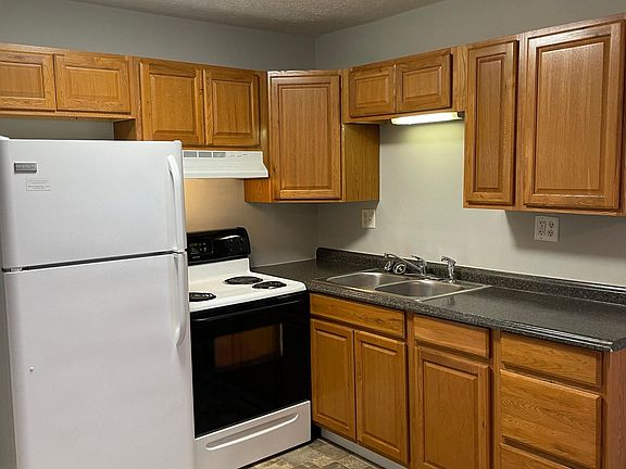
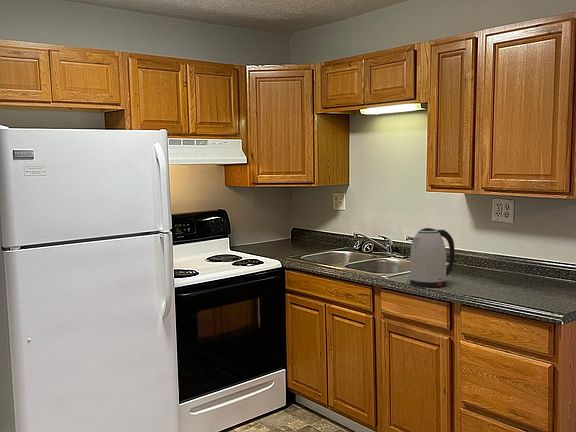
+ kettle [409,227,455,288]
